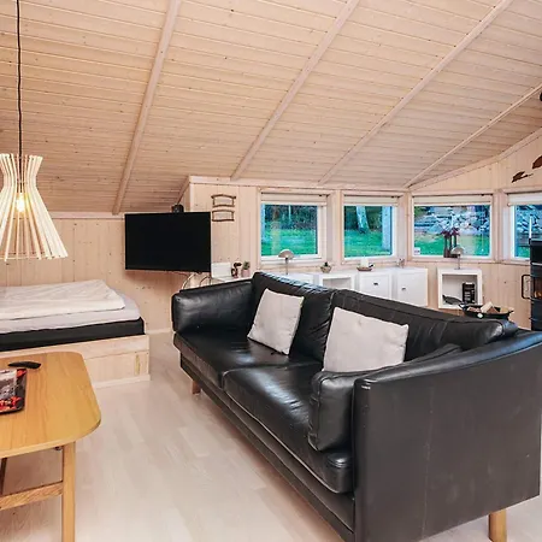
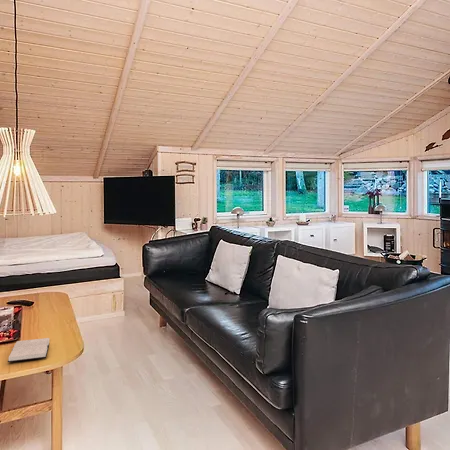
+ hardback book [7,337,50,363]
